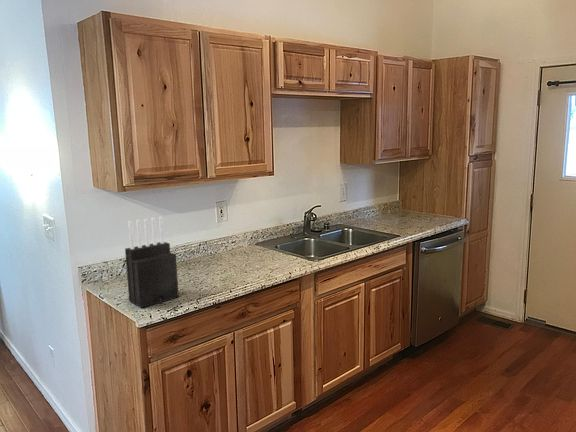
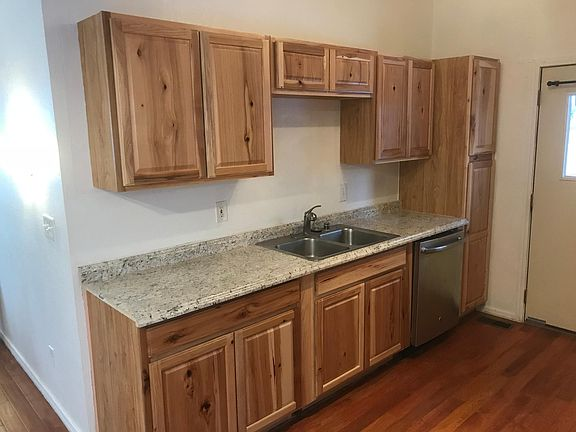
- knife block [124,215,180,309]
